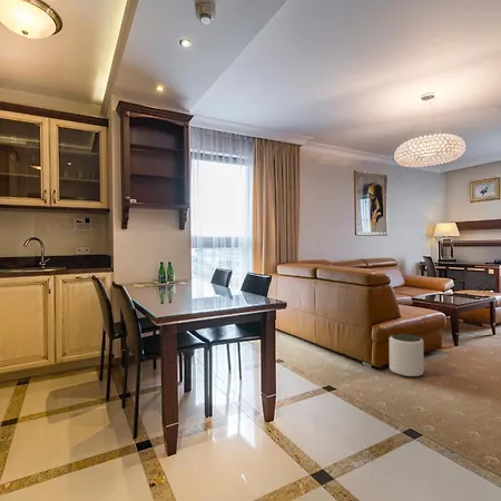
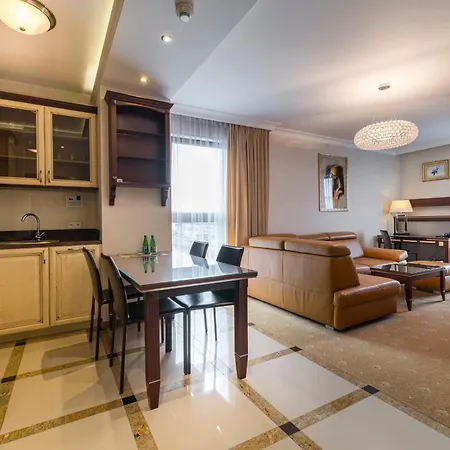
- plant pot [389,333,425,377]
